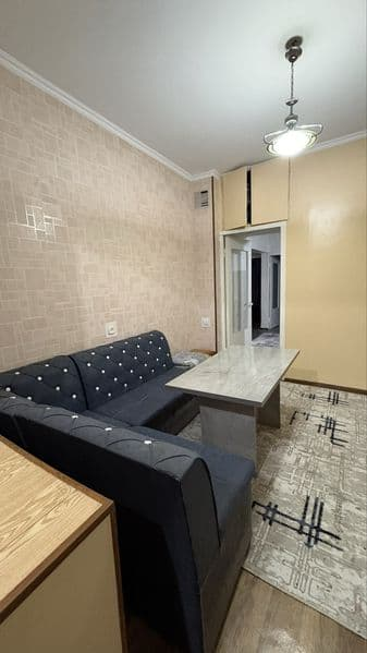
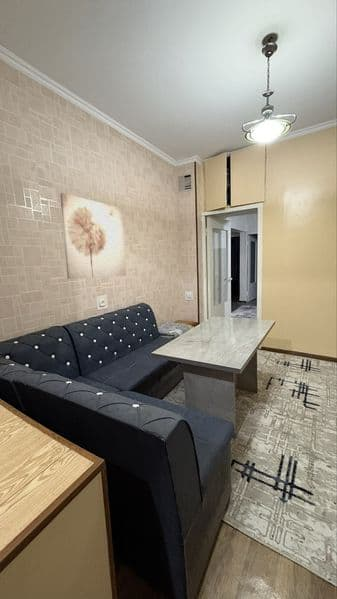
+ wall art [59,192,127,280]
